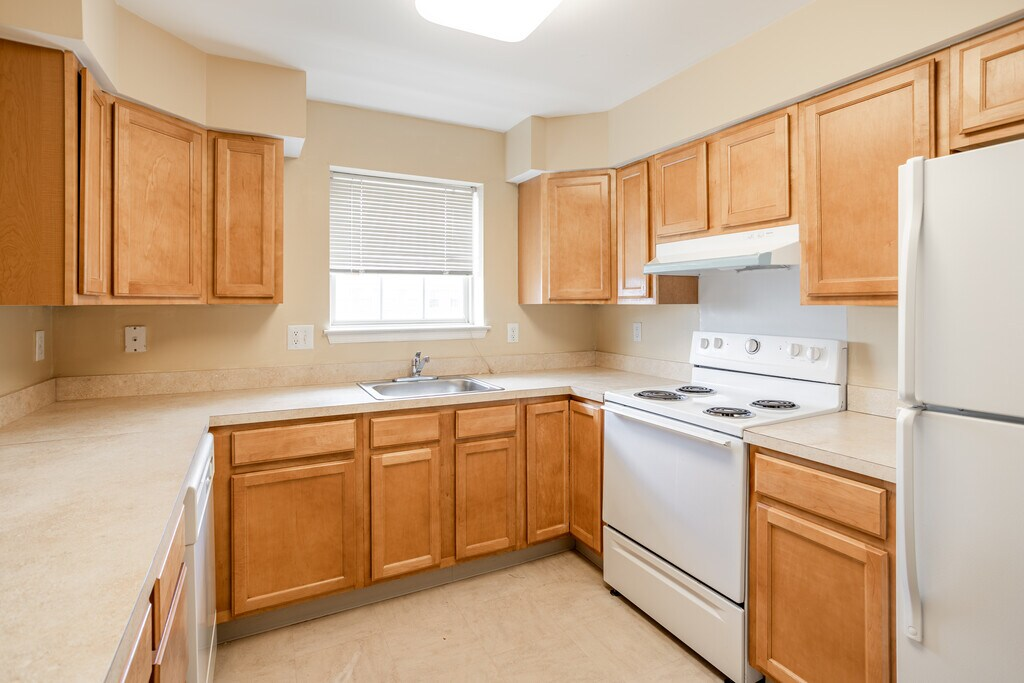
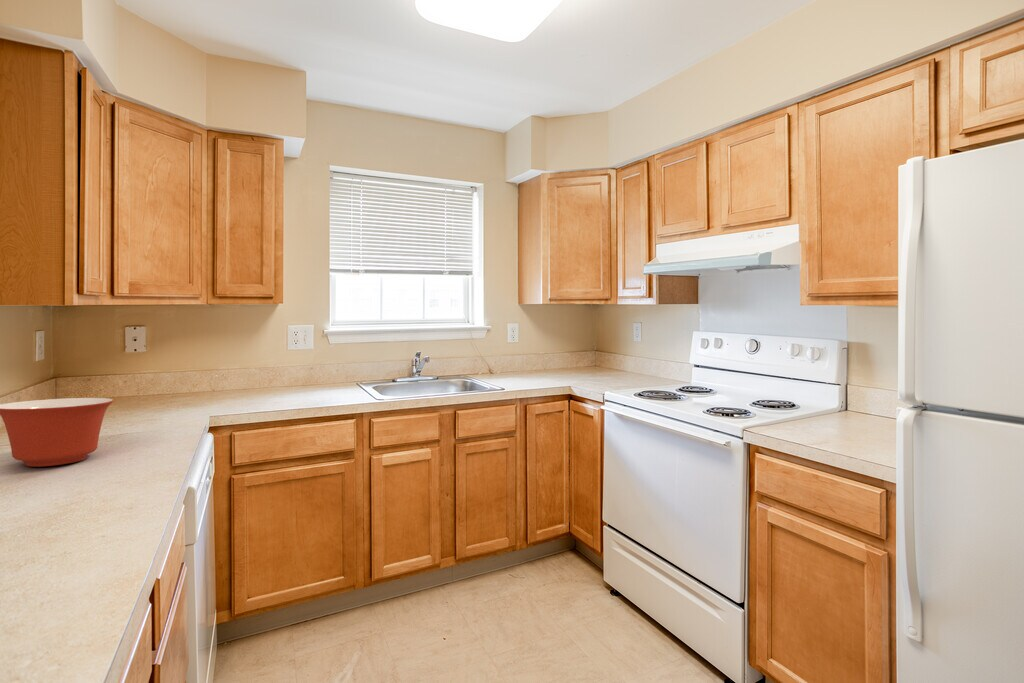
+ mixing bowl [0,397,115,467]
